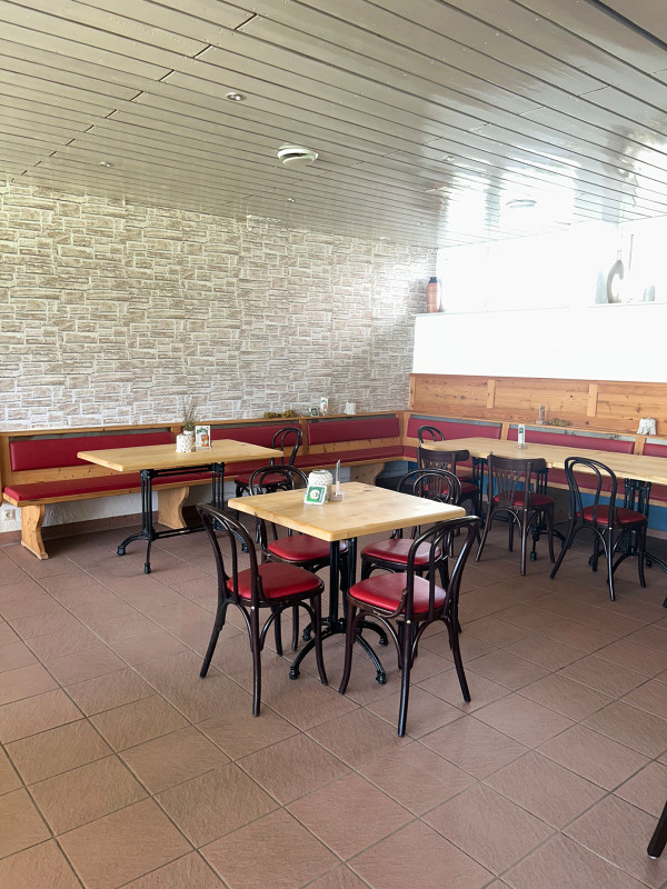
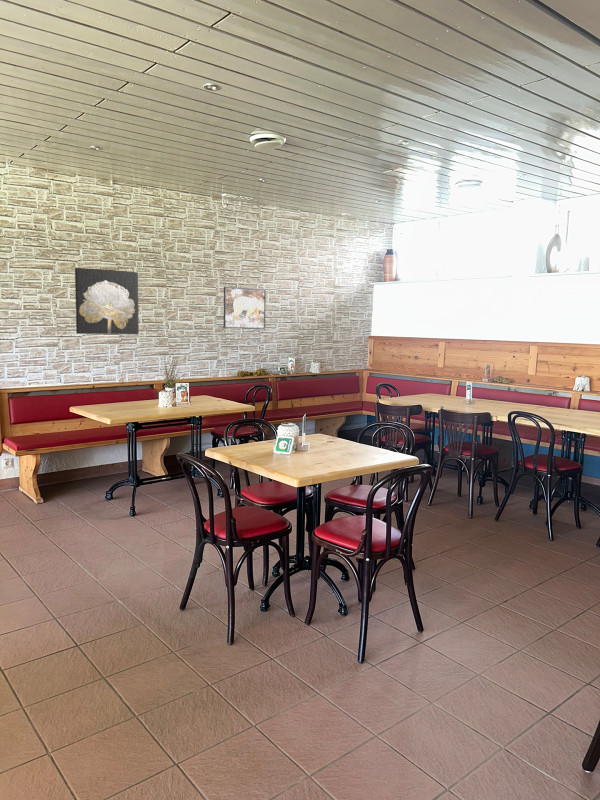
+ wall art [74,267,140,335]
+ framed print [223,286,267,330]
